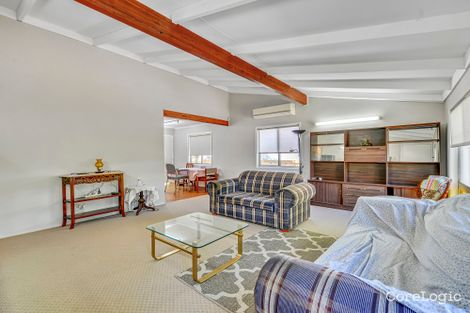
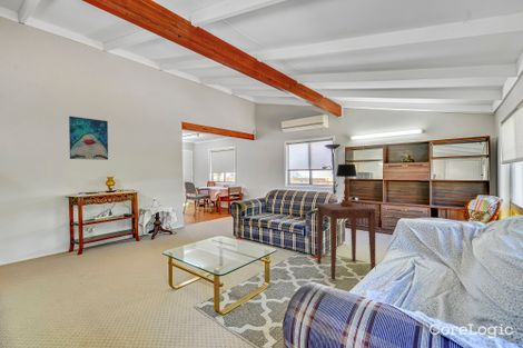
+ side table [316,202,377,279]
+ table lamp [335,163,358,206]
+ wall art [68,116,109,161]
